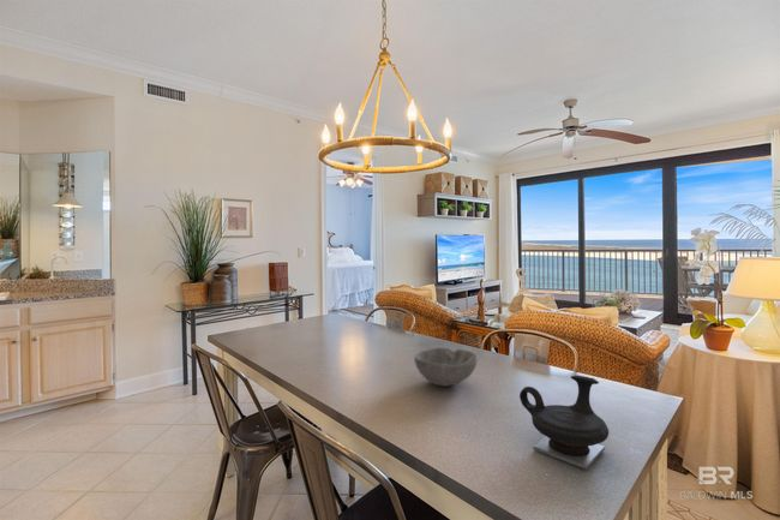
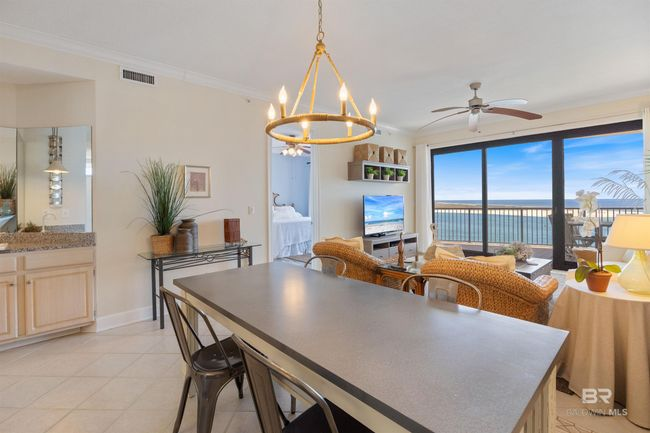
- bowl [413,347,479,388]
- teapot [518,373,610,471]
